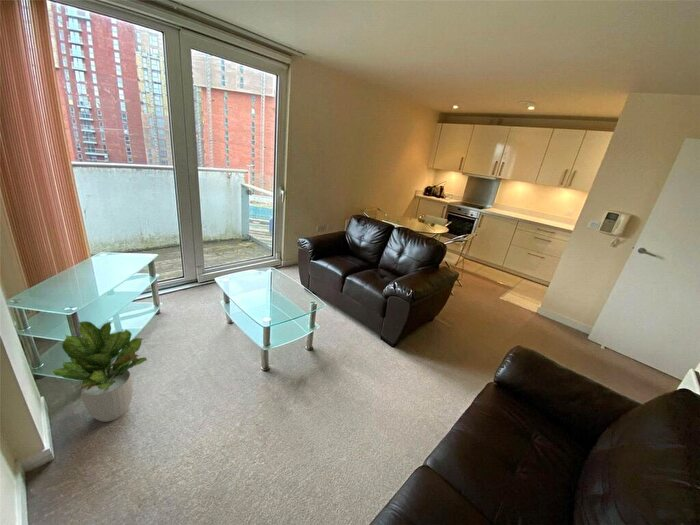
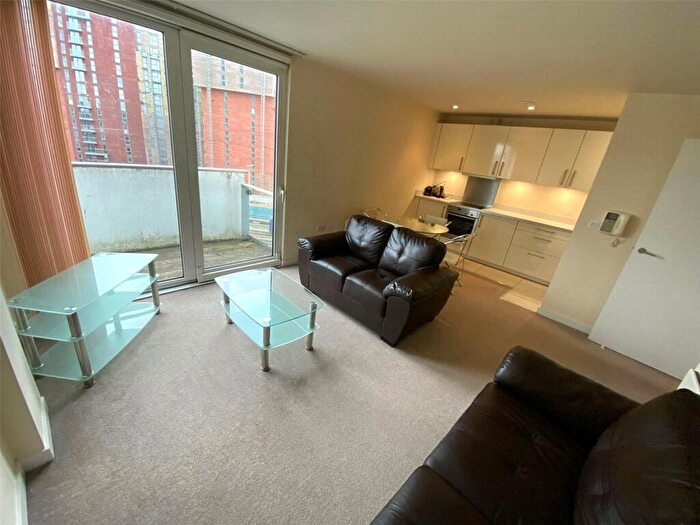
- potted plant [52,320,148,423]
